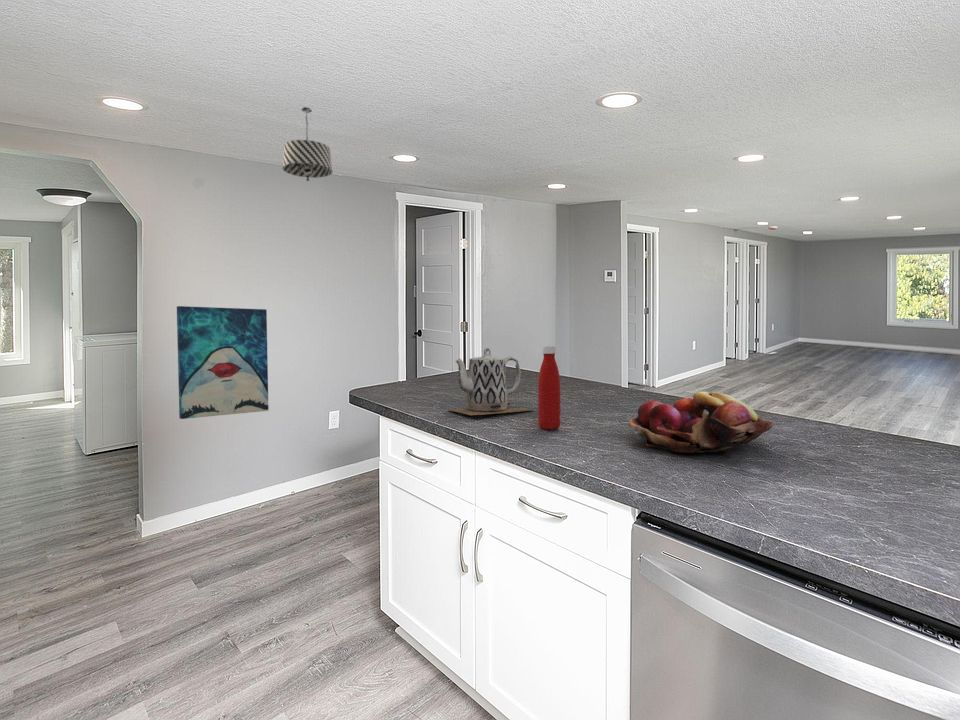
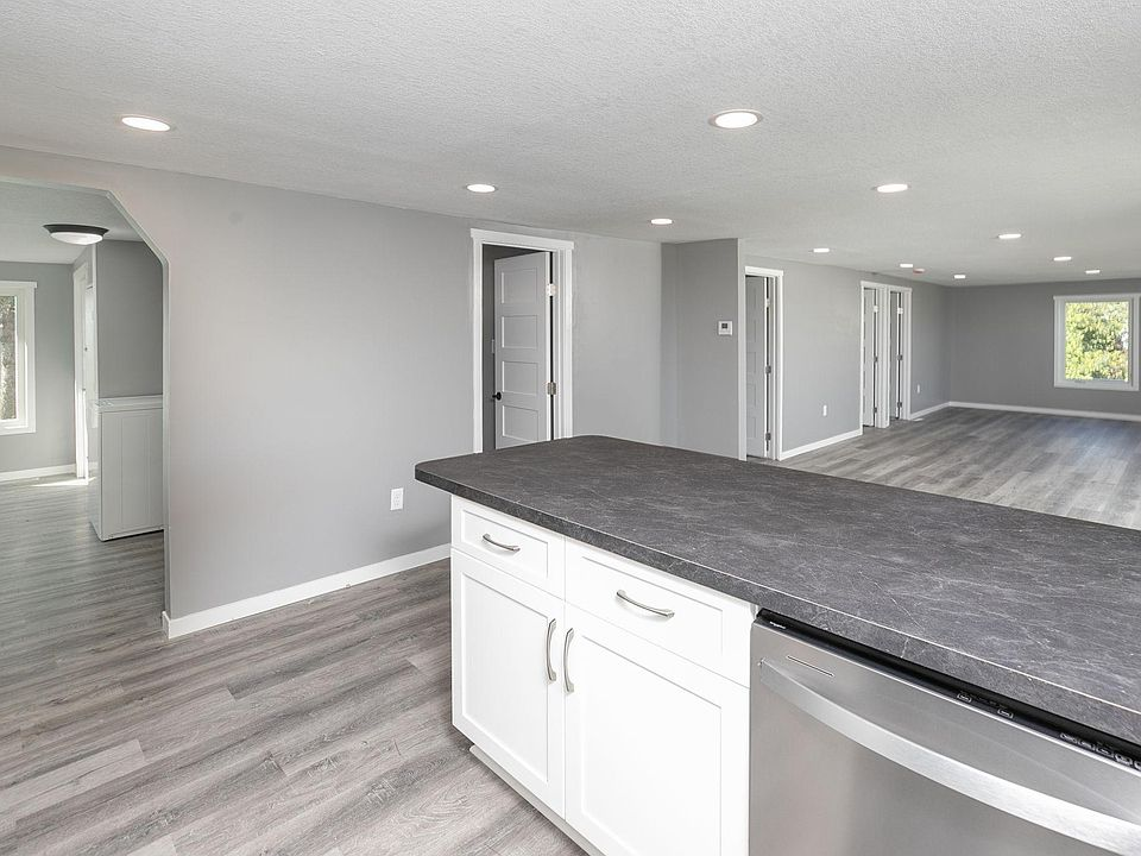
- bottle [537,345,562,431]
- teapot [449,347,533,416]
- pendant light [281,106,333,182]
- fruit basket [628,391,775,454]
- wall art [176,305,270,420]
